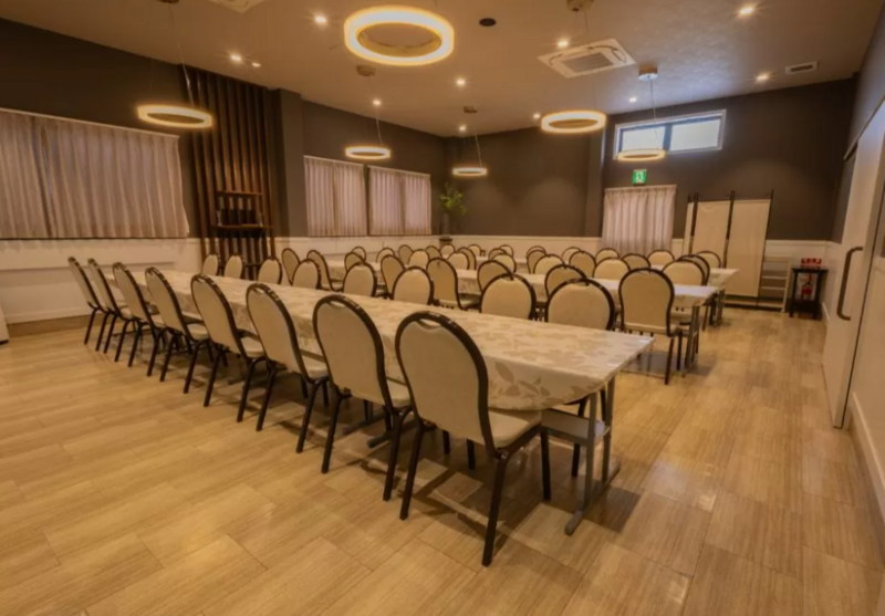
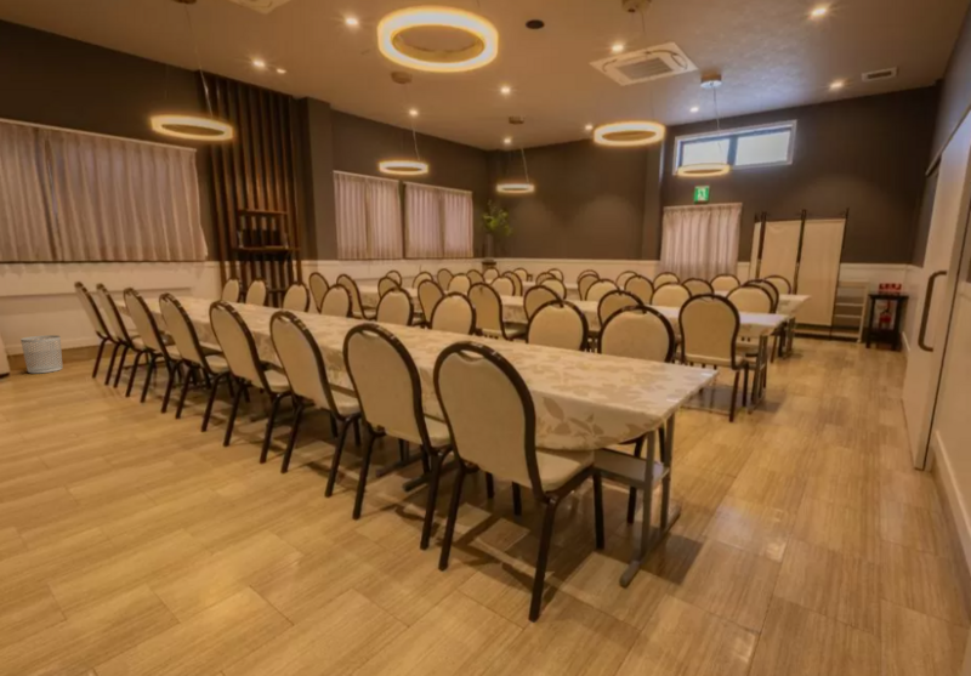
+ waste bin [19,334,63,375]
